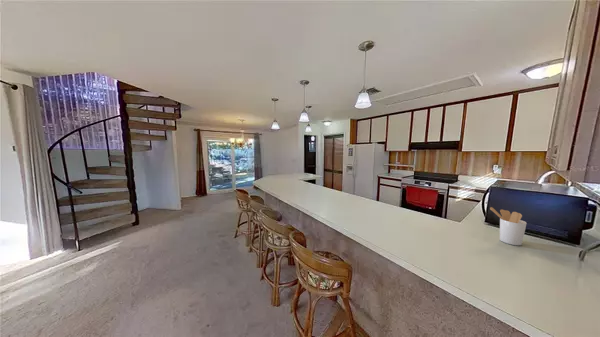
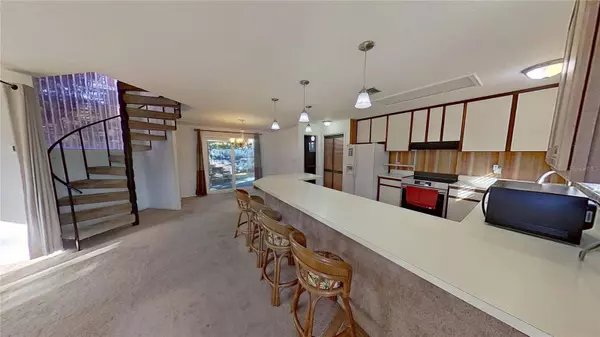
- utensil holder [489,206,527,246]
